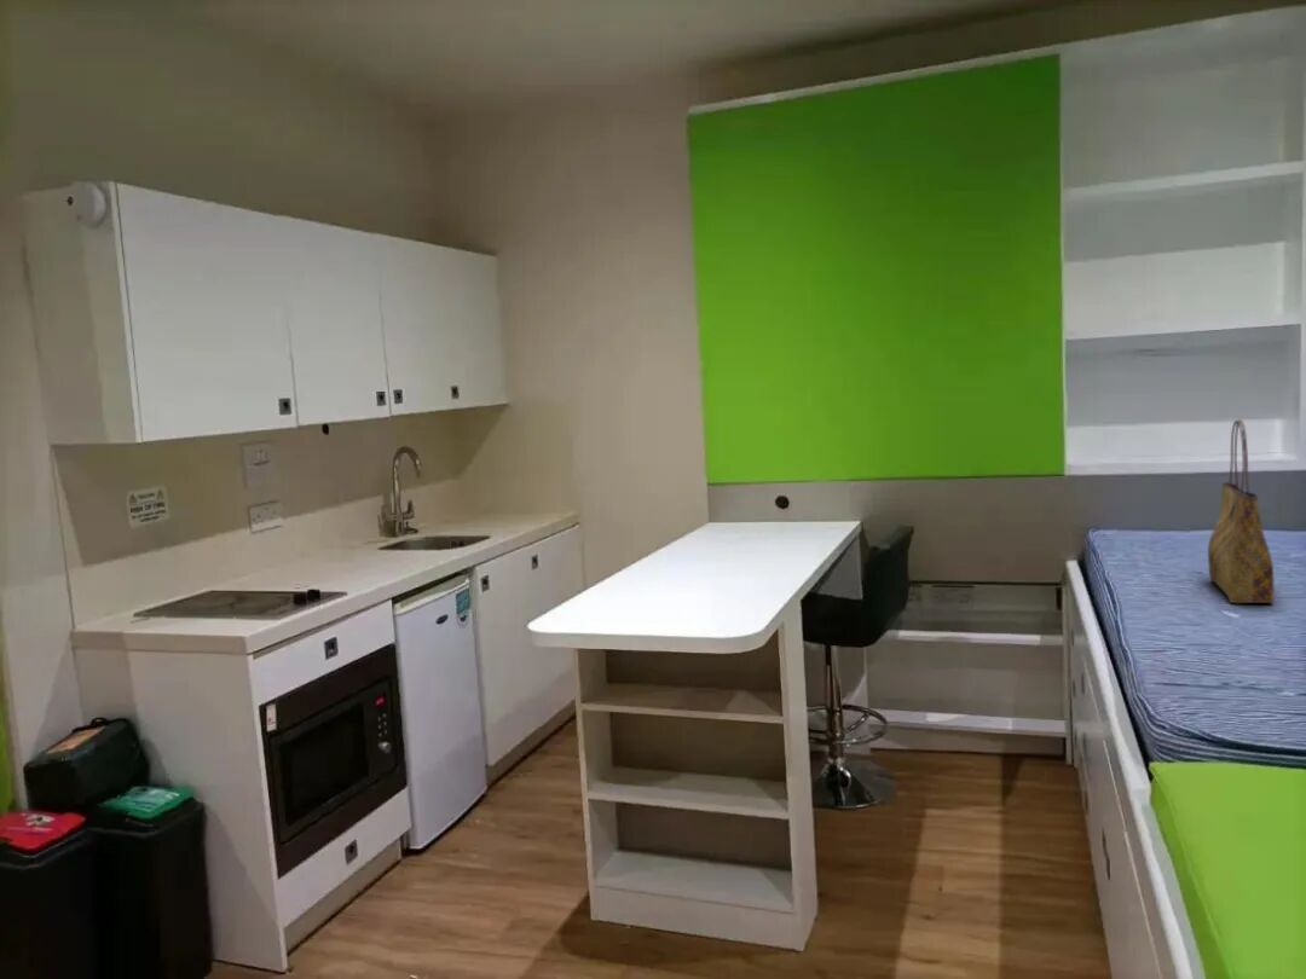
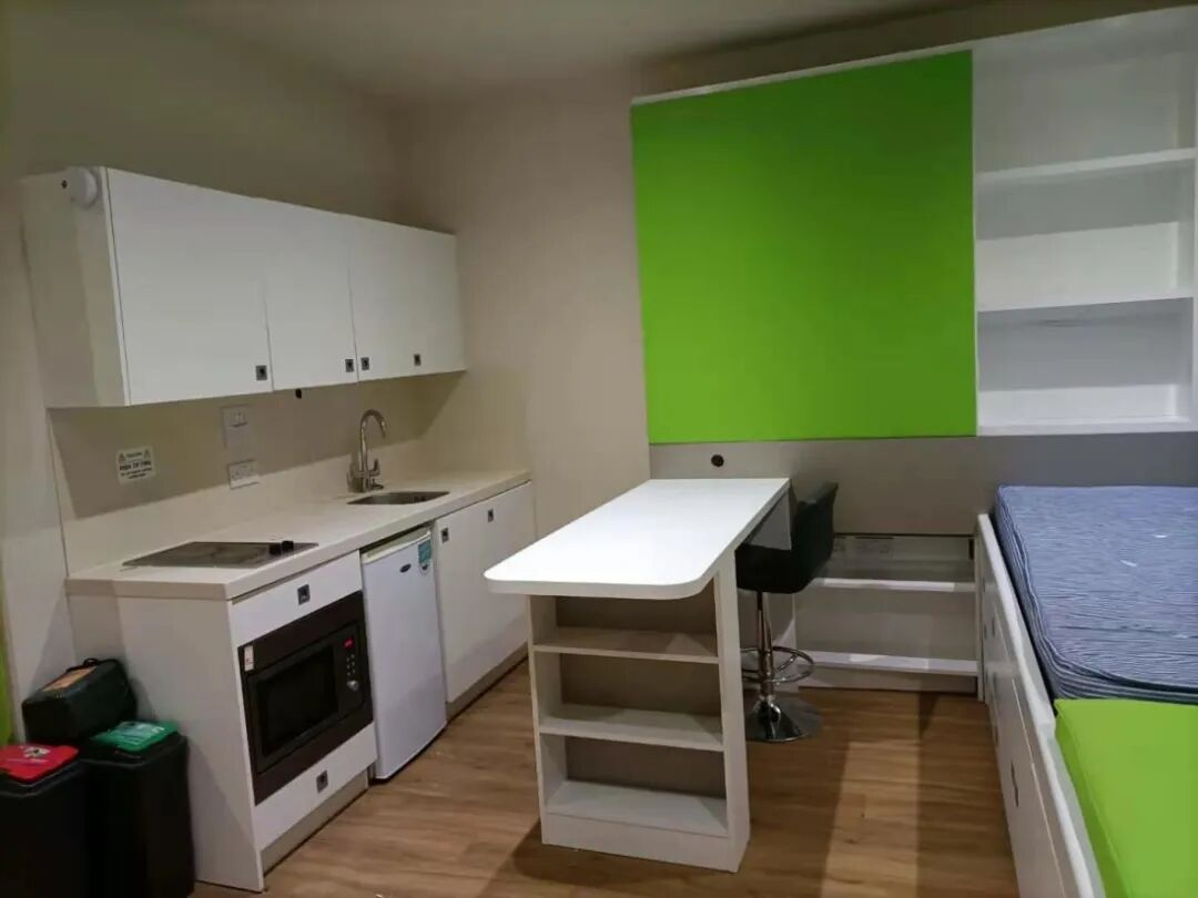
- tote bag [1207,418,1275,604]
